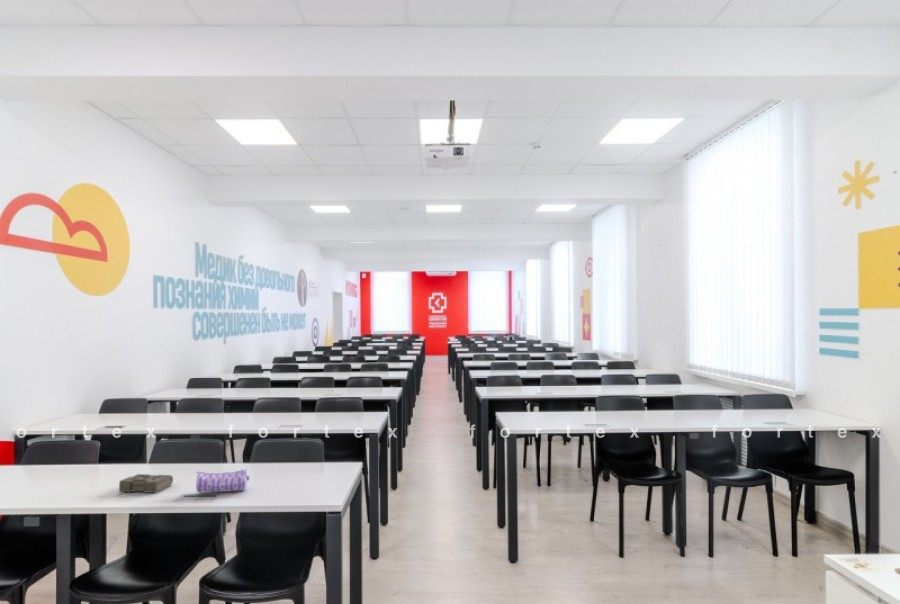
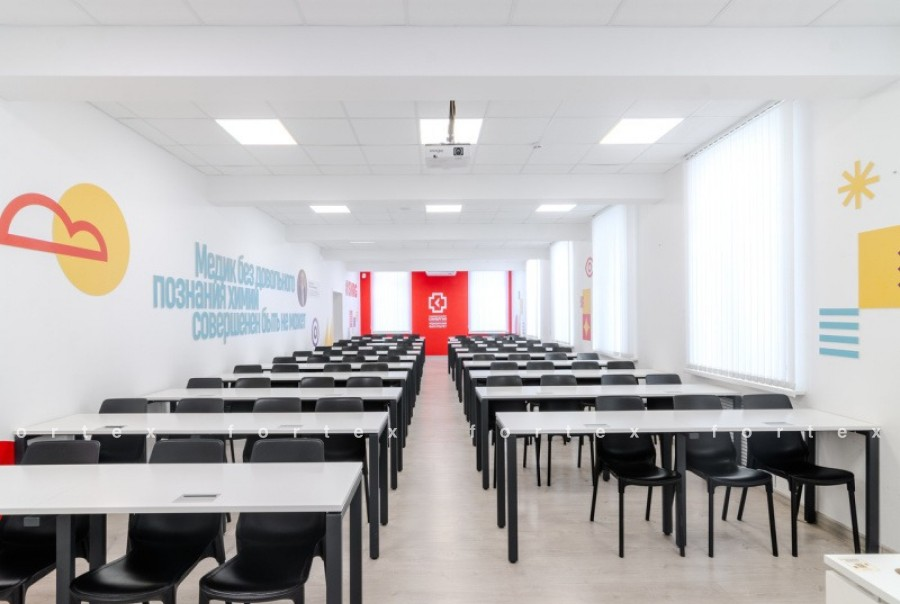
- diary [118,473,174,494]
- pencil case [195,468,250,494]
